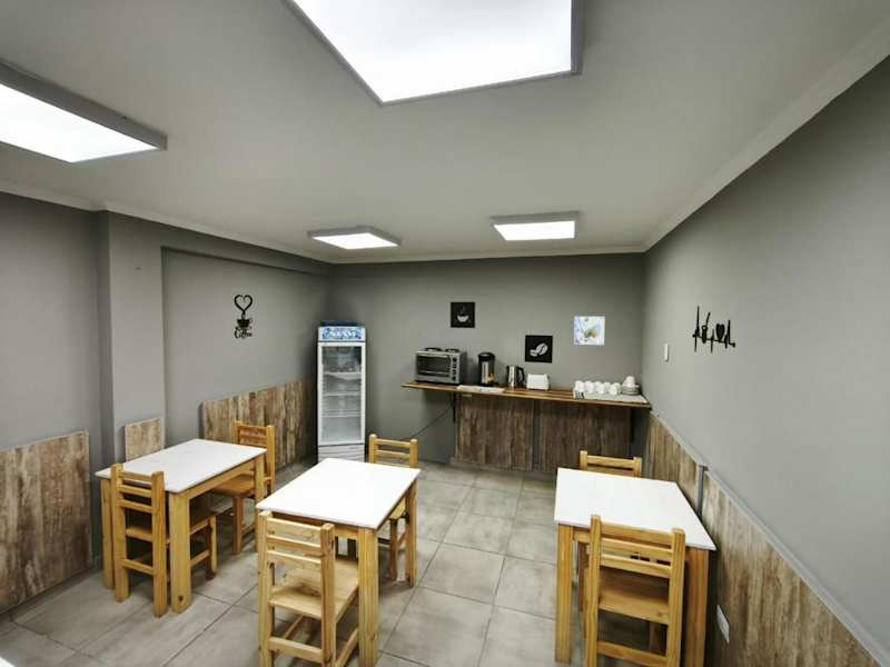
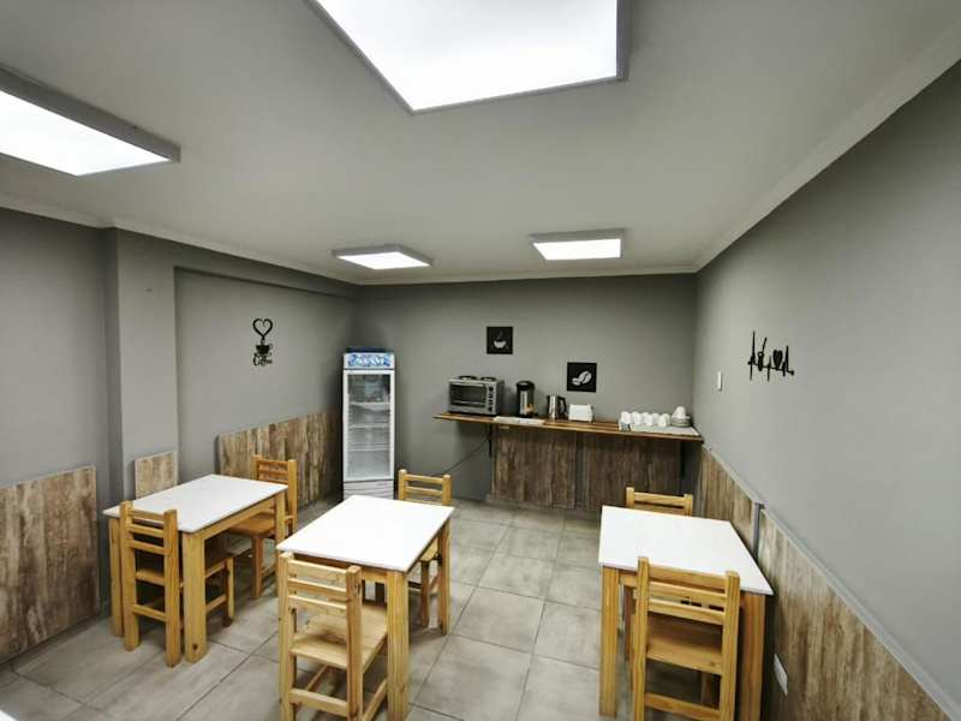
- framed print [573,316,605,346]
